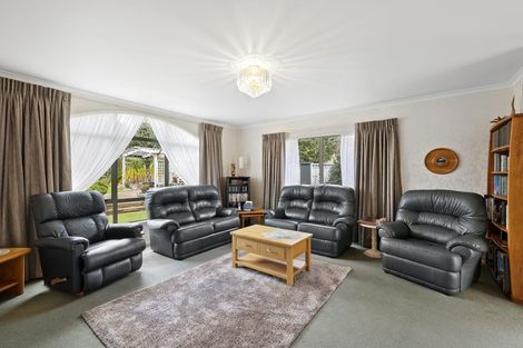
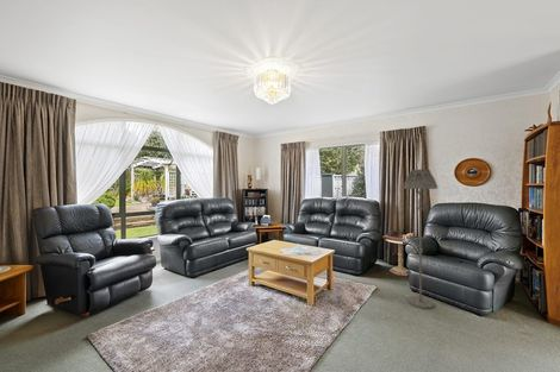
+ floor lamp [403,168,438,309]
